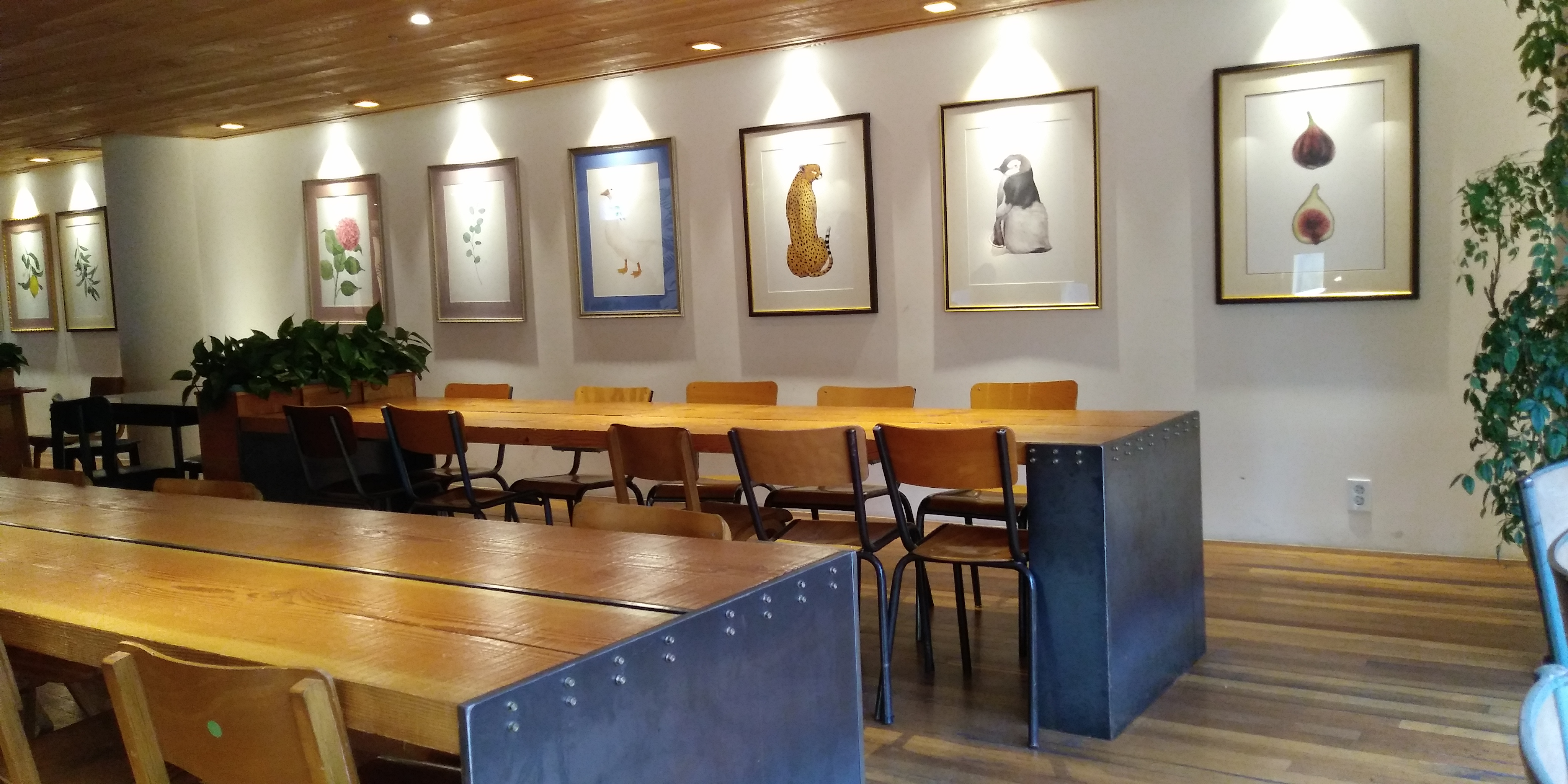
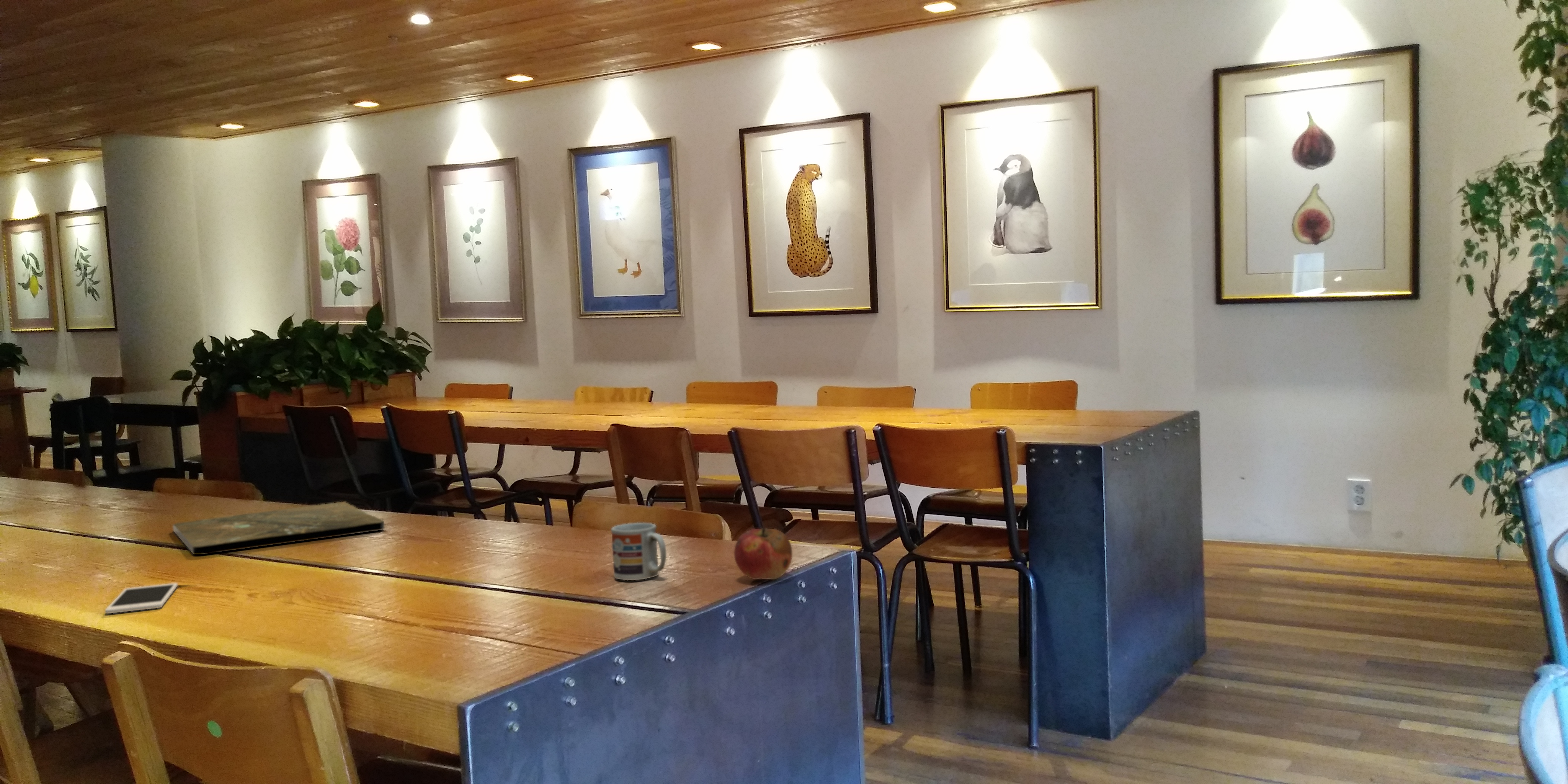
+ cup [611,522,667,581]
+ fruit [734,528,792,580]
+ aerial map [173,501,385,555]
+ cell phone [105,583,178,614]
